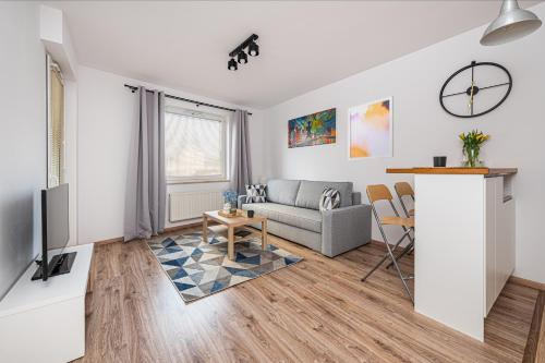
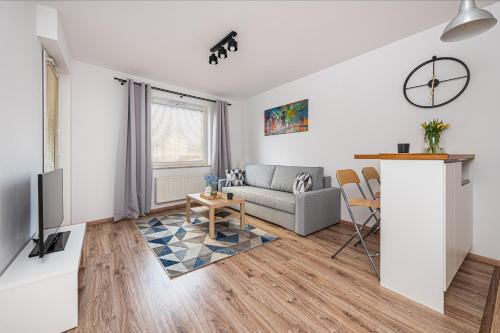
- wall art [347,95,395,161]
